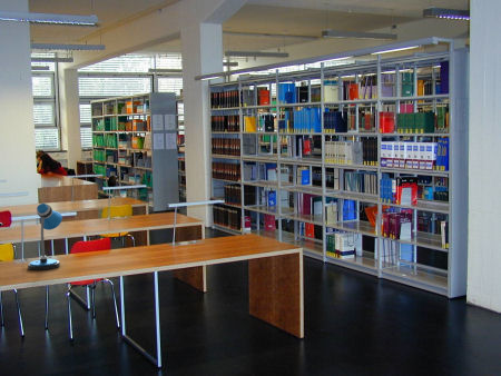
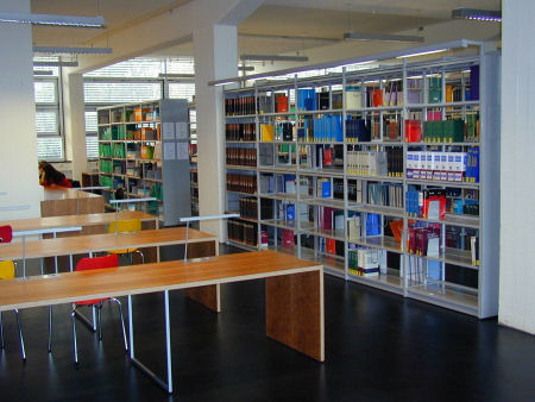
- desk lamp [27,202,63,271]
